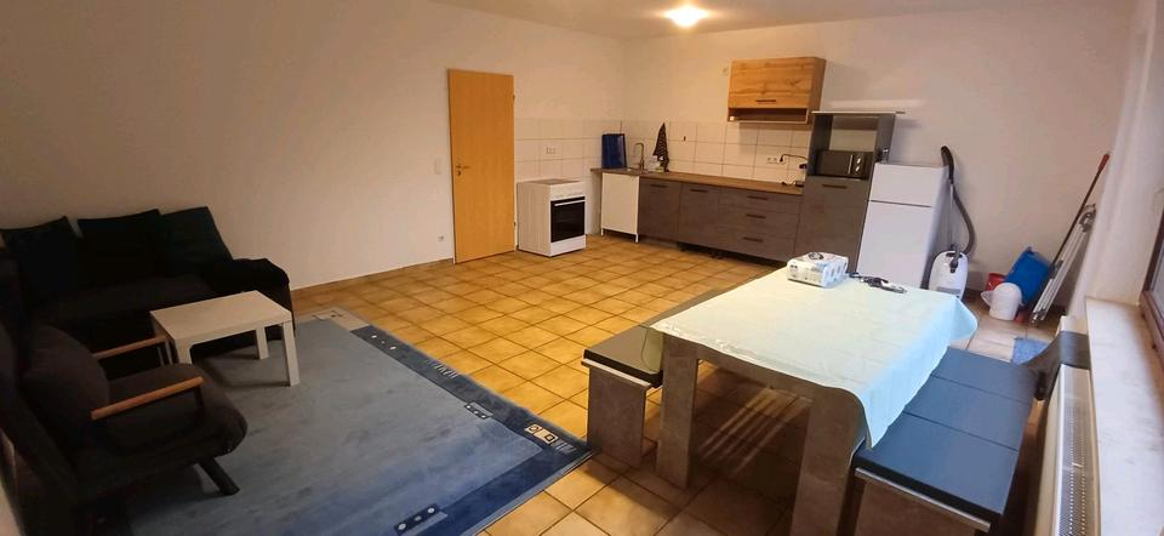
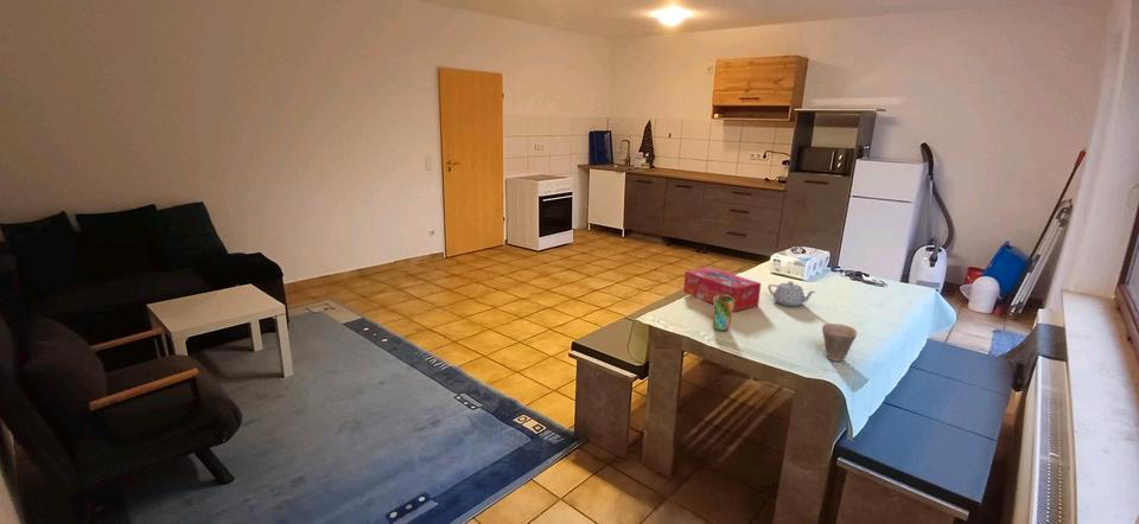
+ cup [712,295,734,332]
+ teapot [766,280,816,307]
+ cup [821,322,858,363]
+ tissue box [682,267,762,313]
